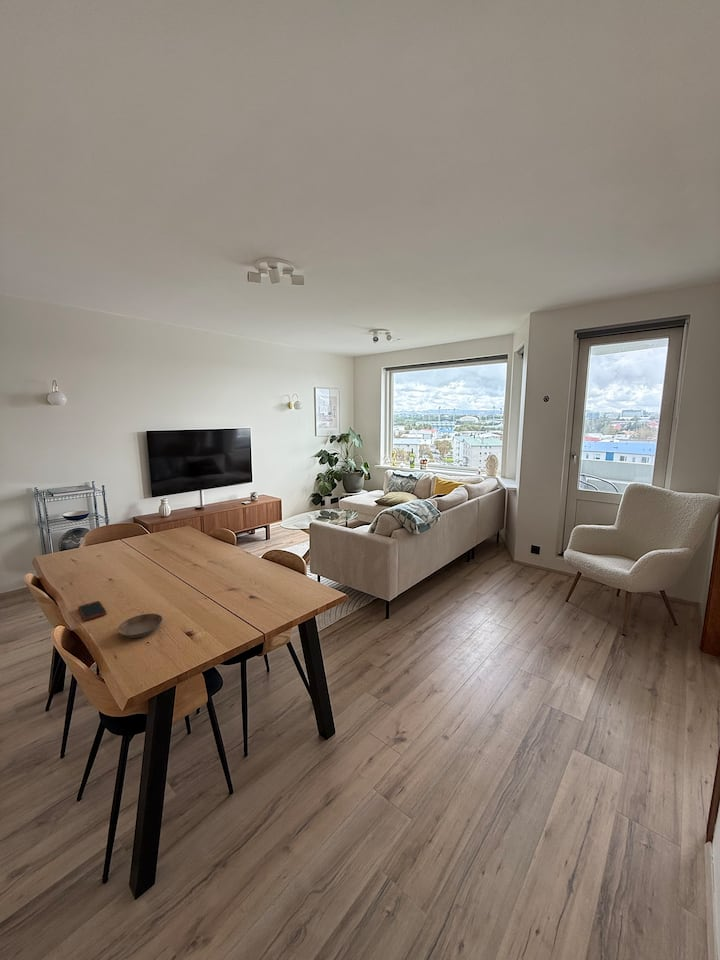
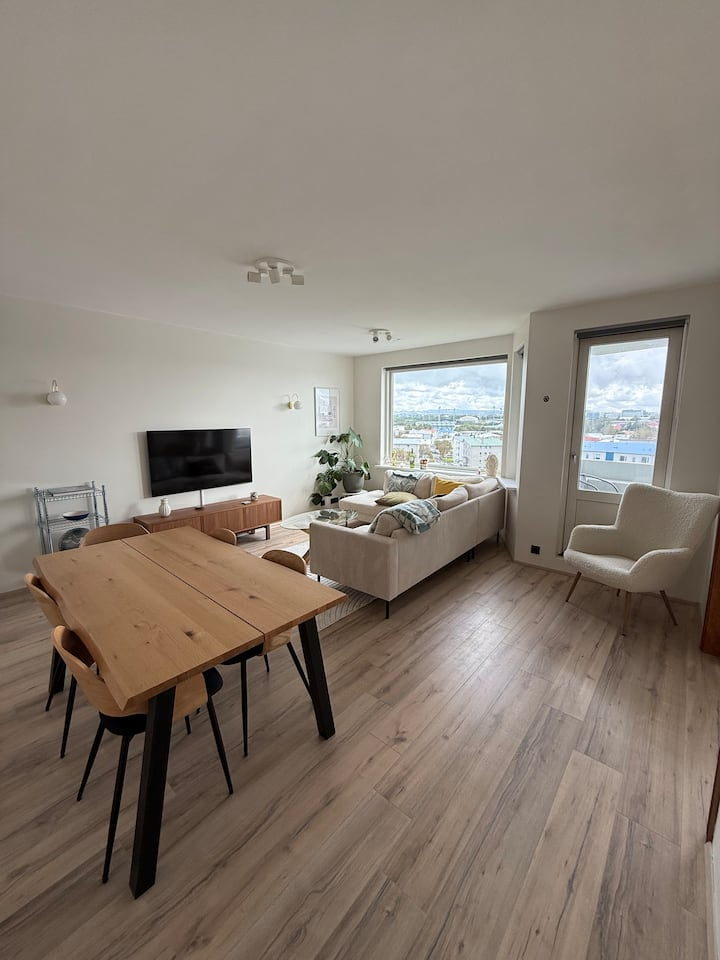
- saucer [117,613,164,639]
- cell phone [77,600,108,622]
